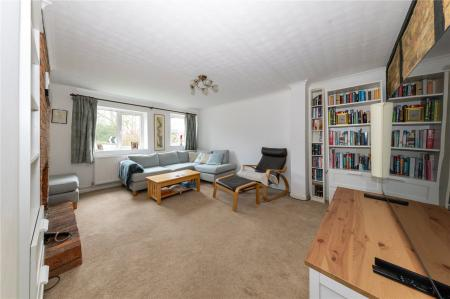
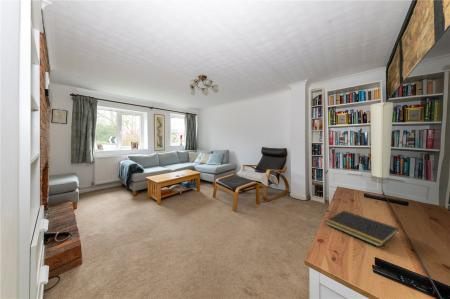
+ notepad [324,210,400,248]
